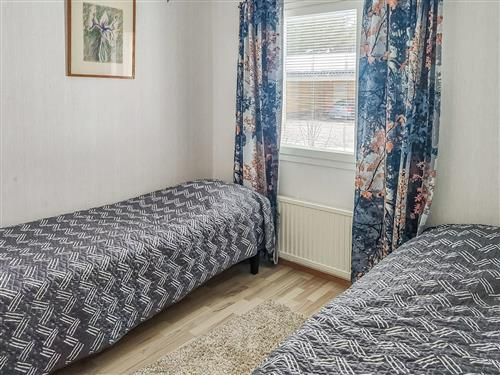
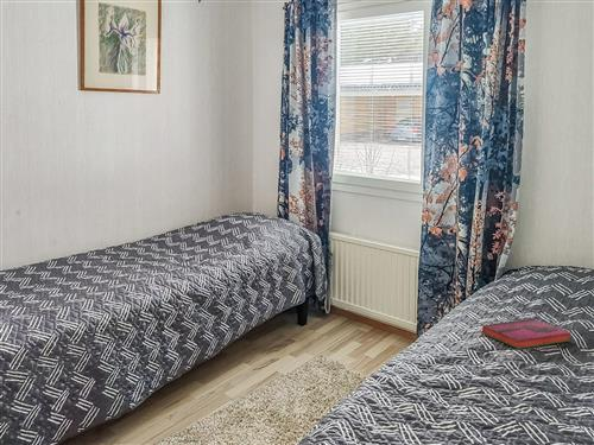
+ hardback book [481,318,573,350]
